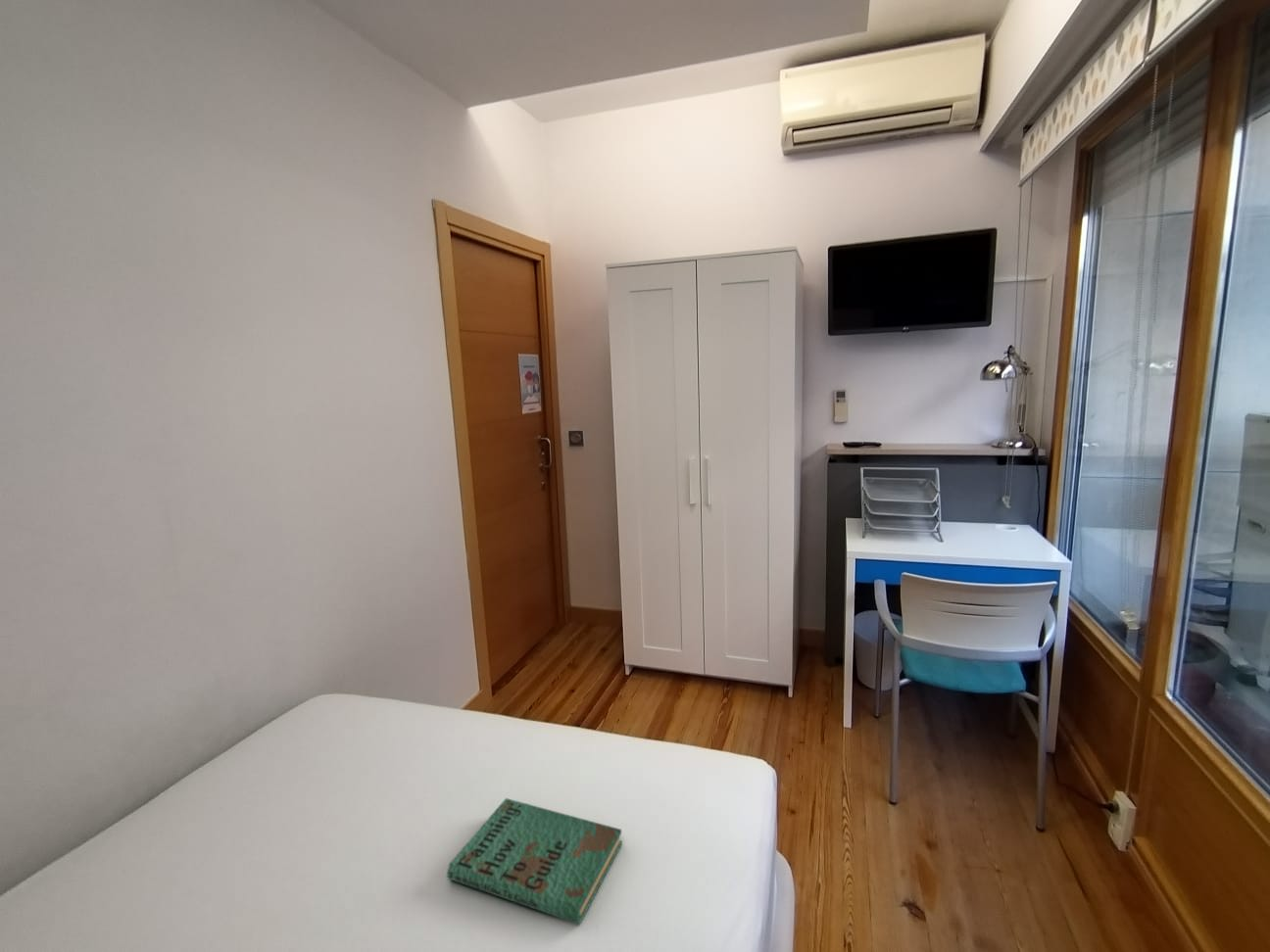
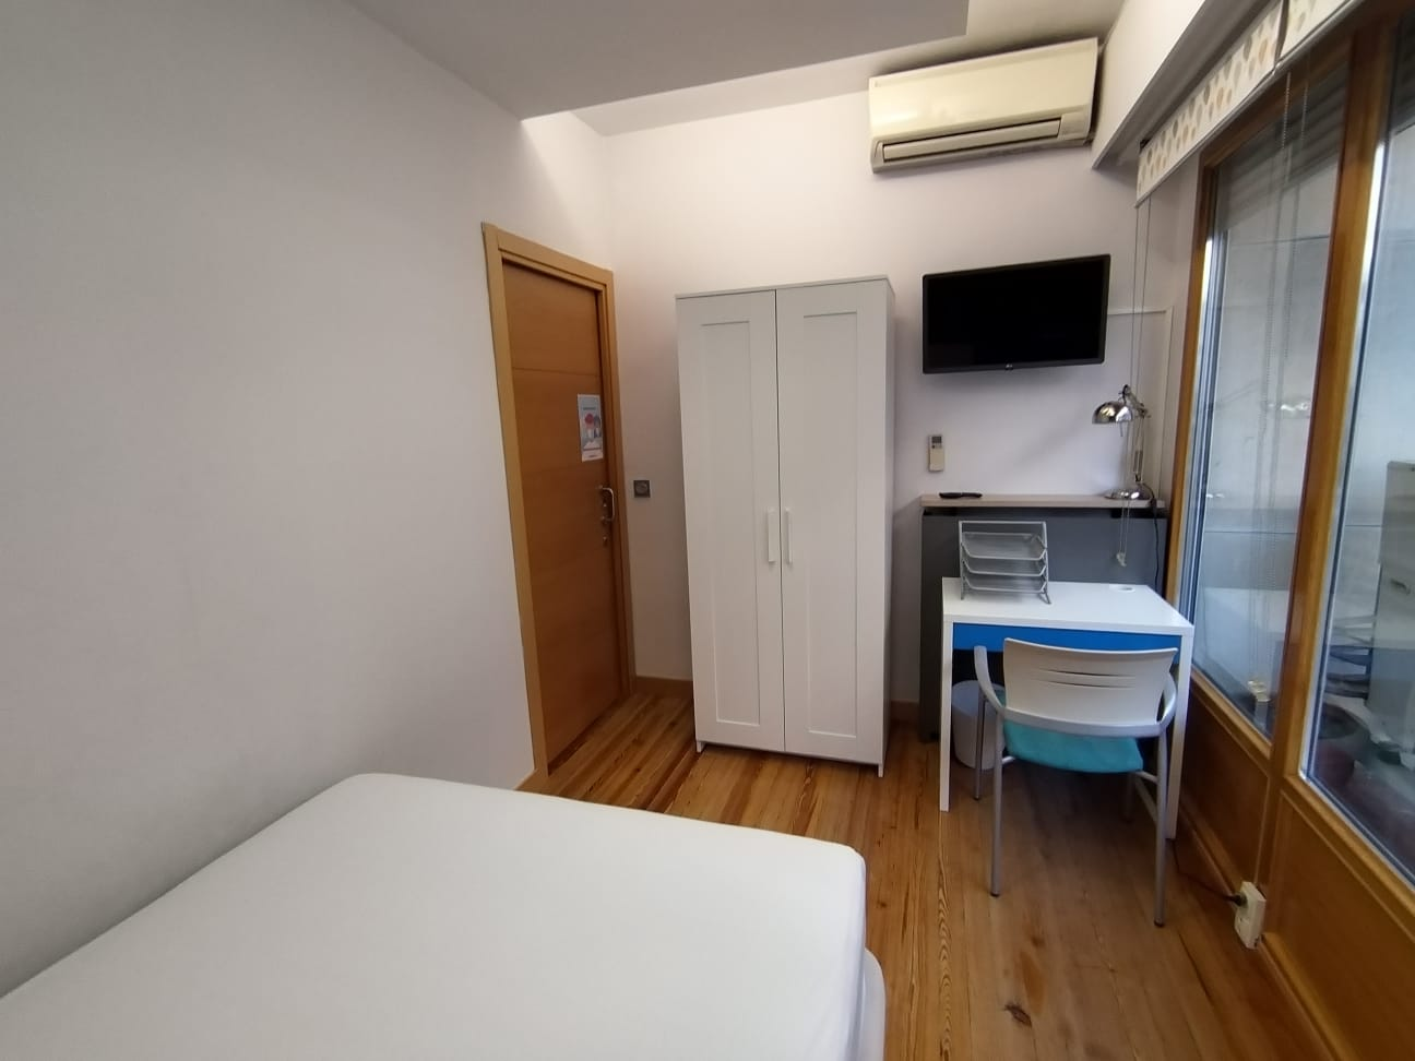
- book [446,797,623,925]
